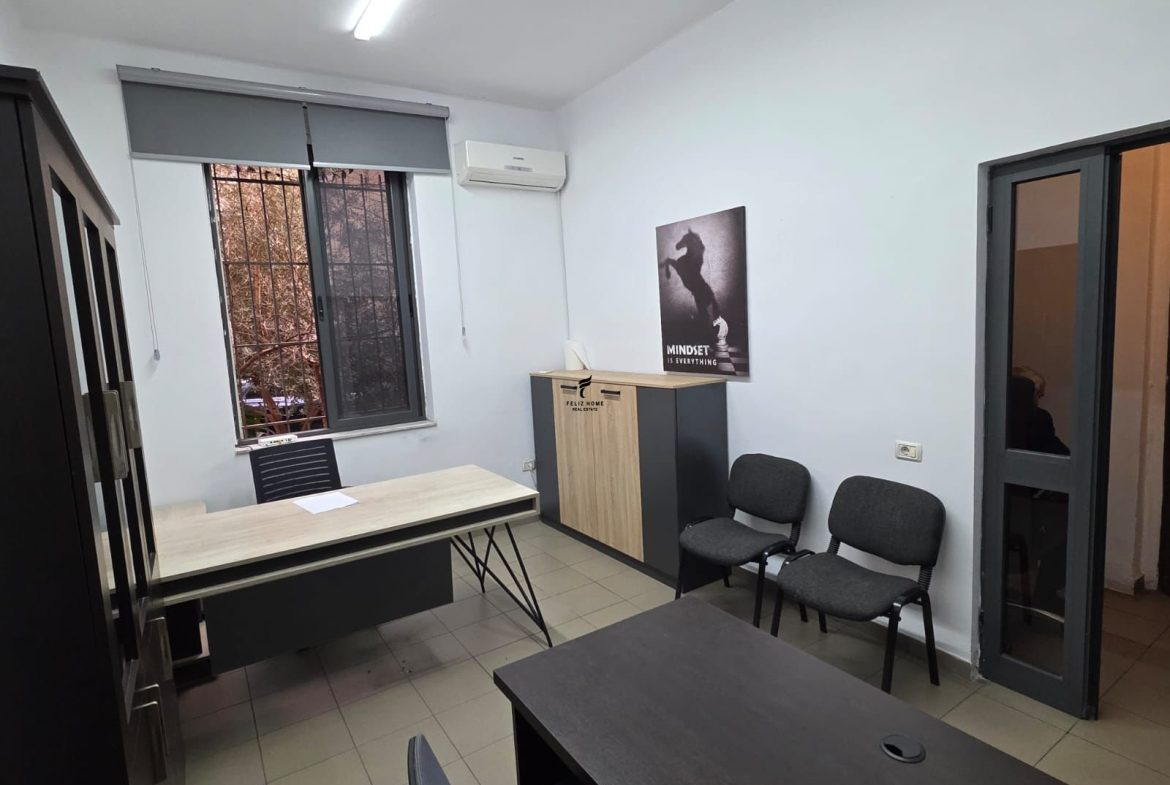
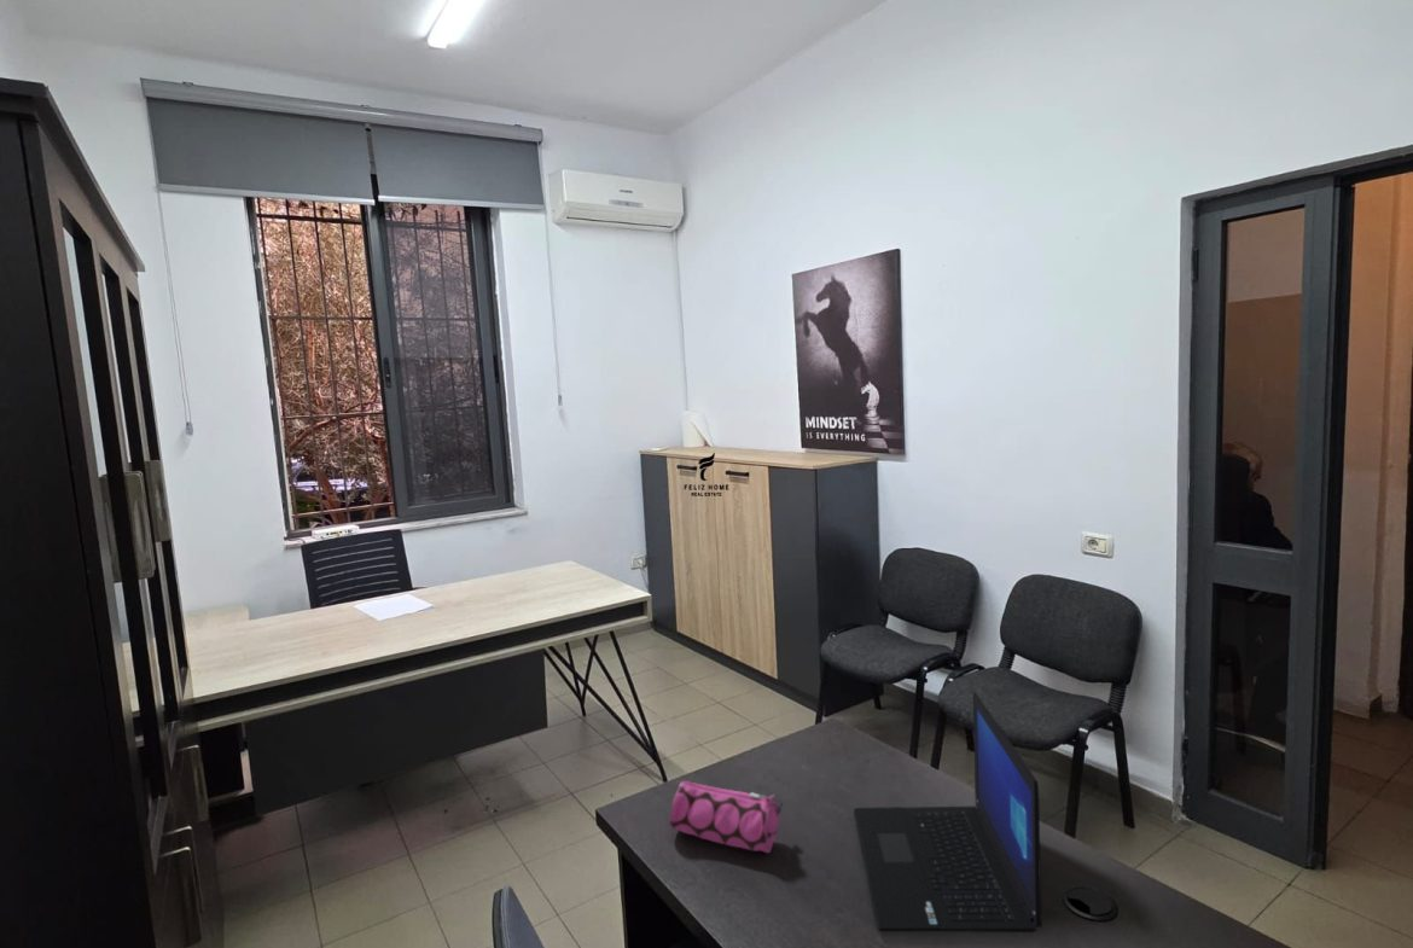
+ pencil case [668,780,784,854]
+ laptop [853,691,1043,934]
